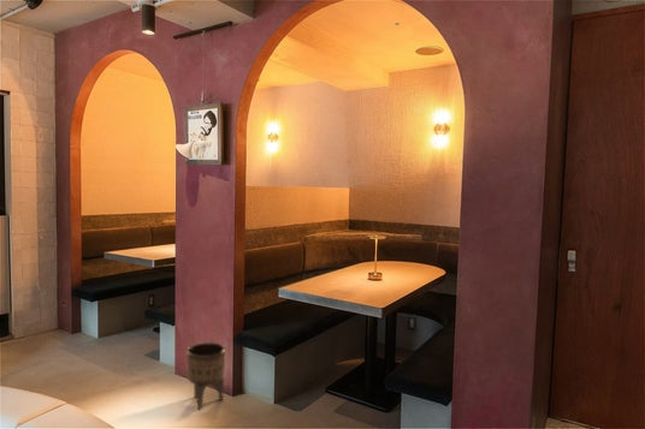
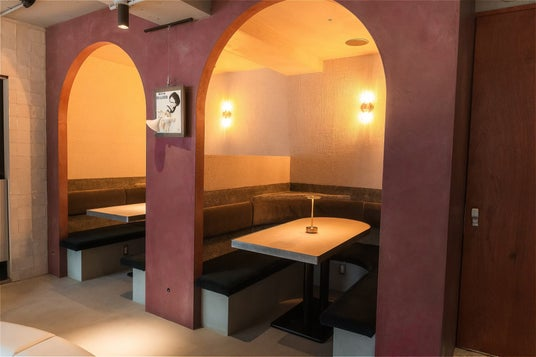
- planter [185,341,227,411]
